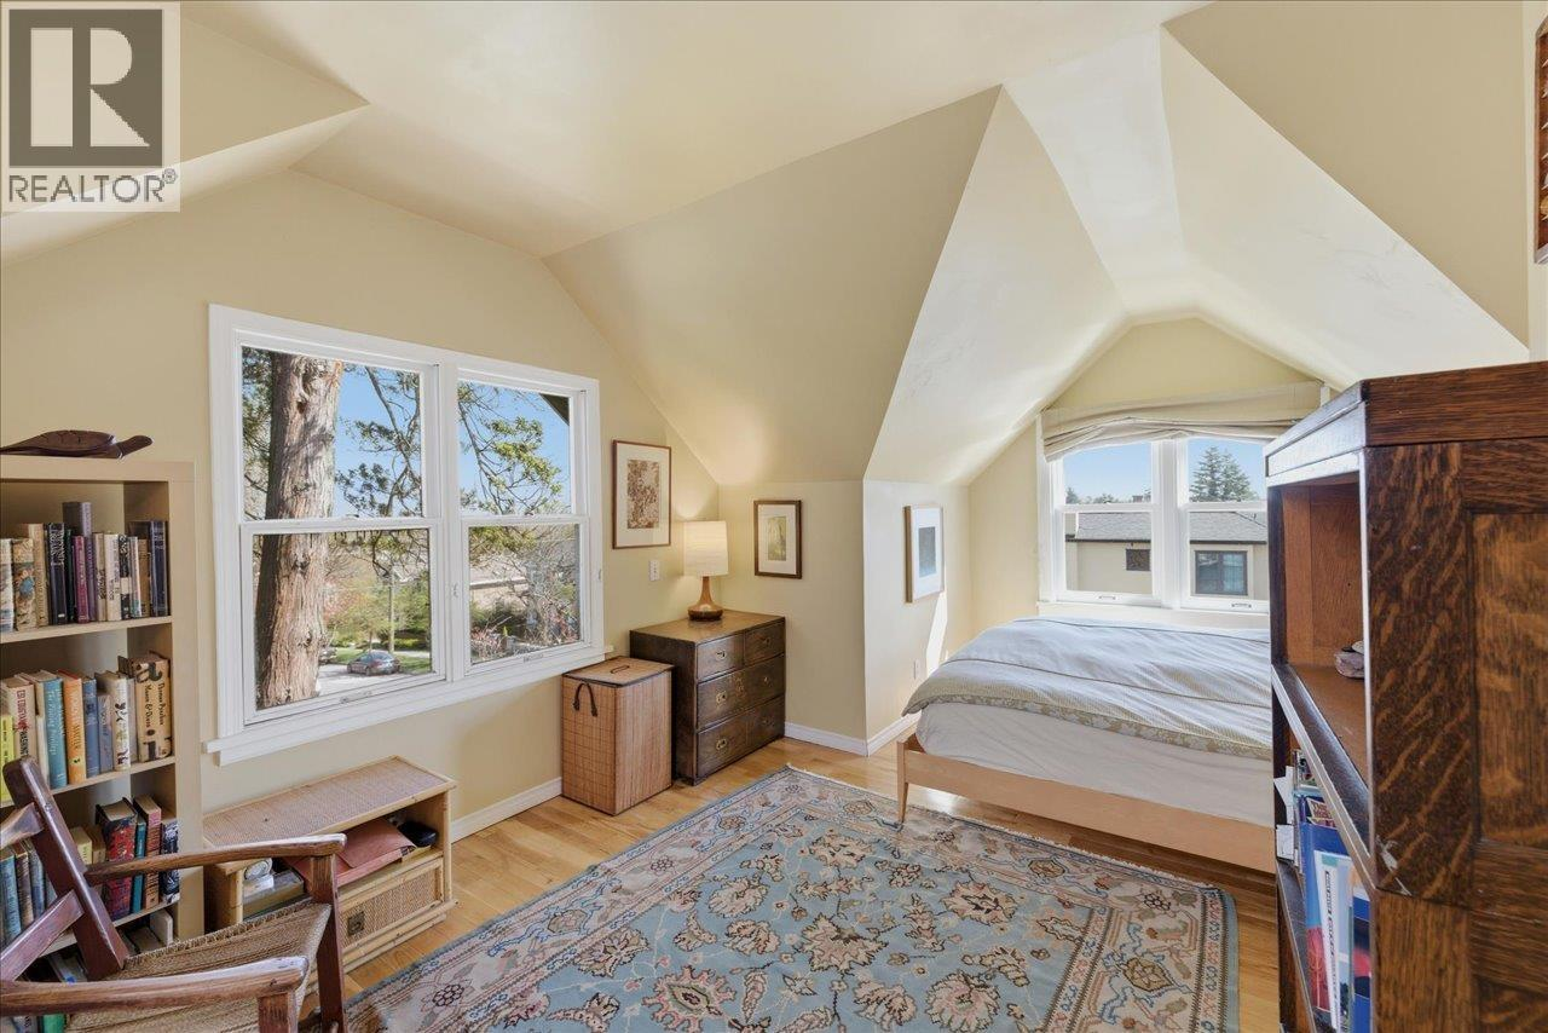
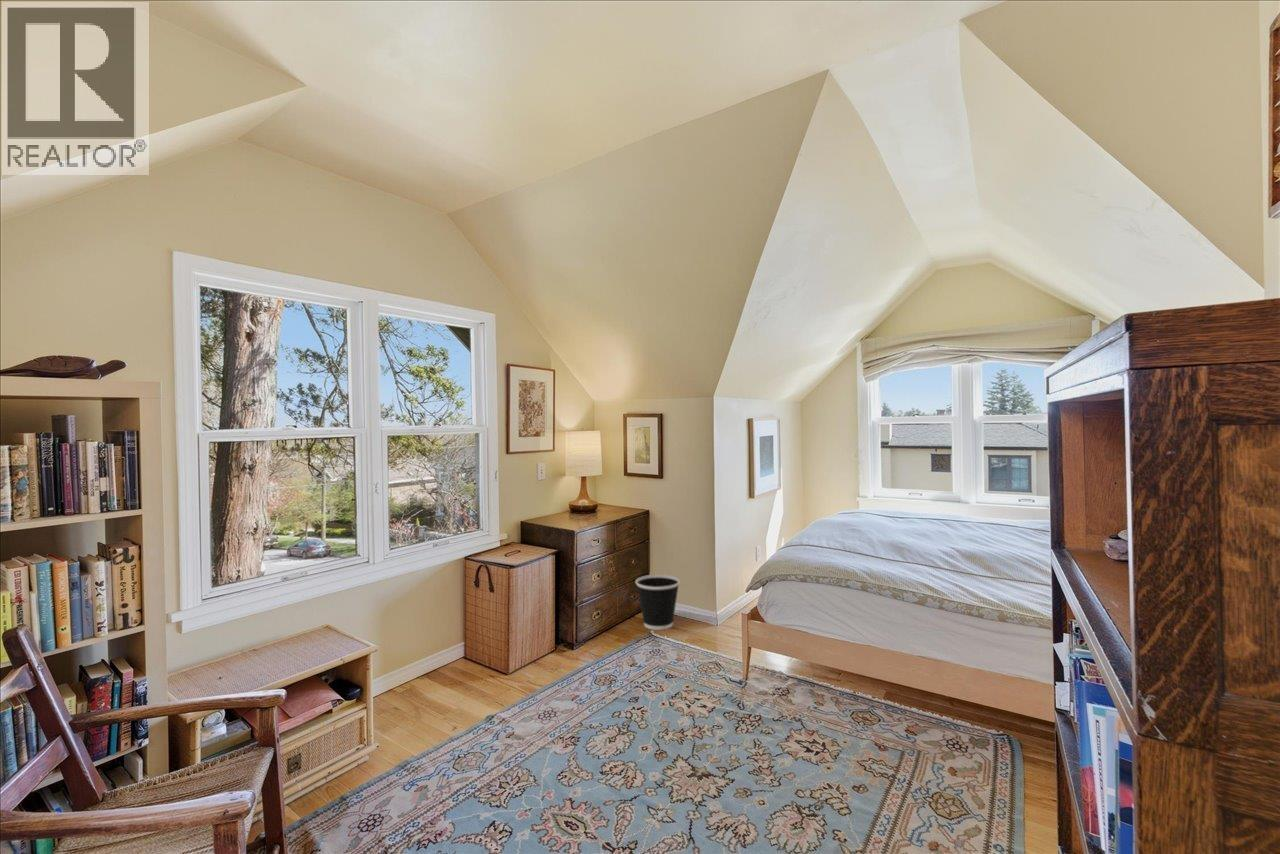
+ wastebasket [635,574,681,631]
